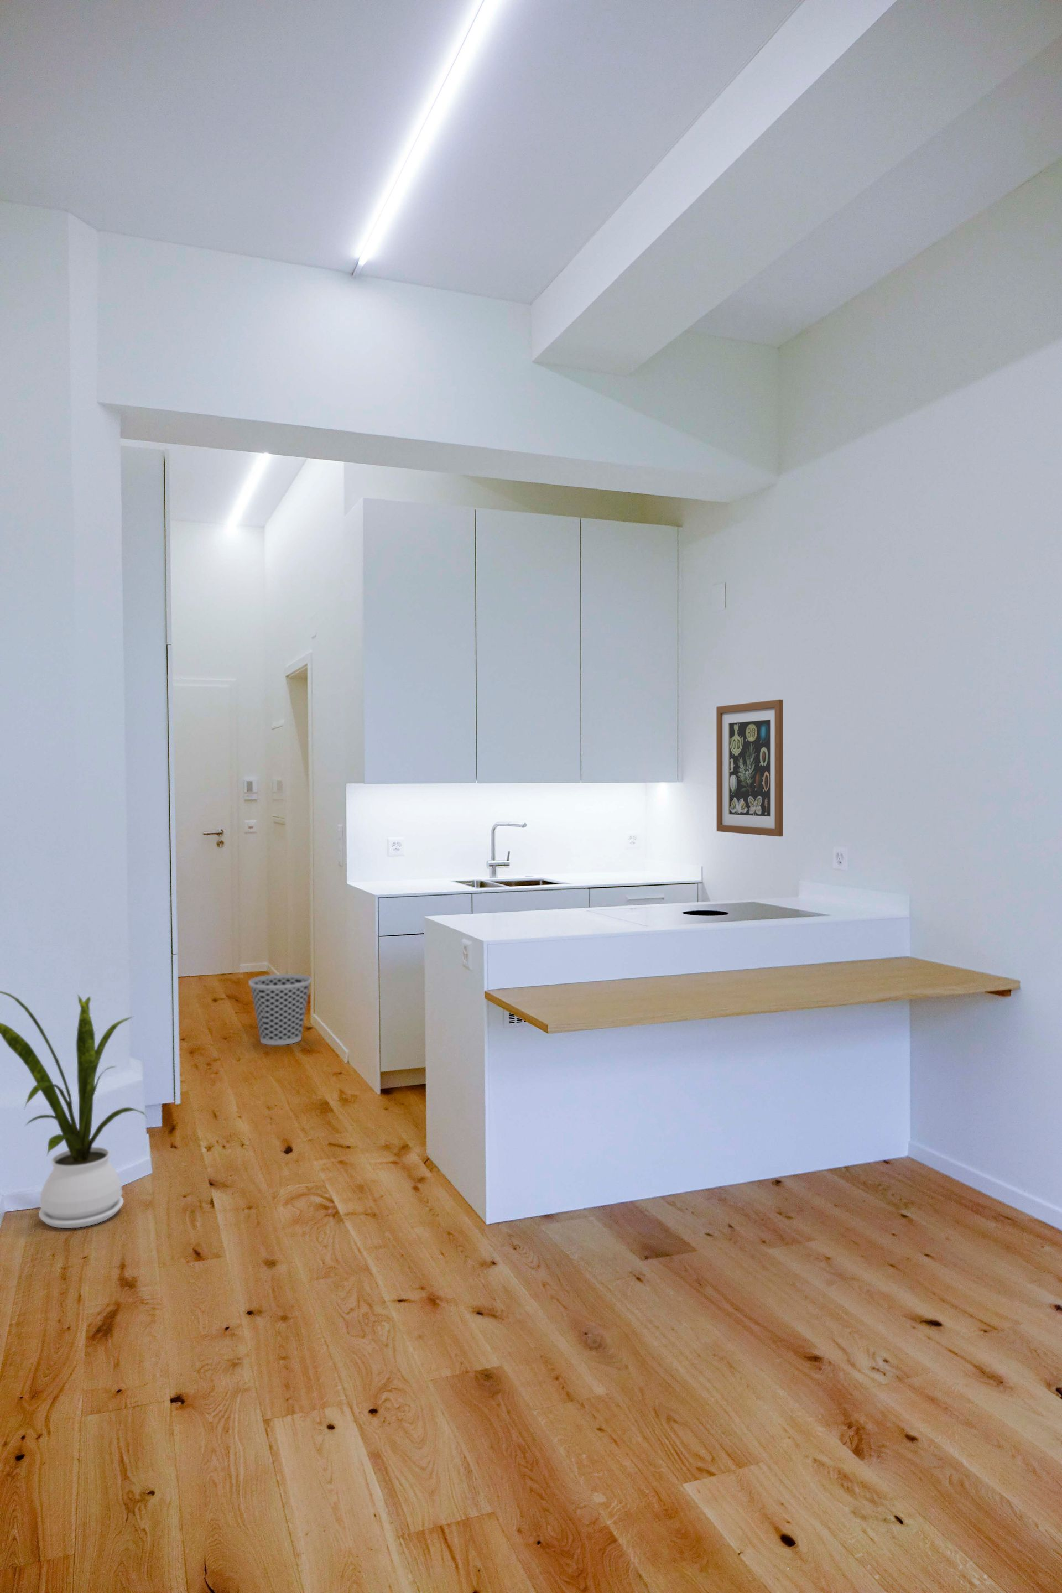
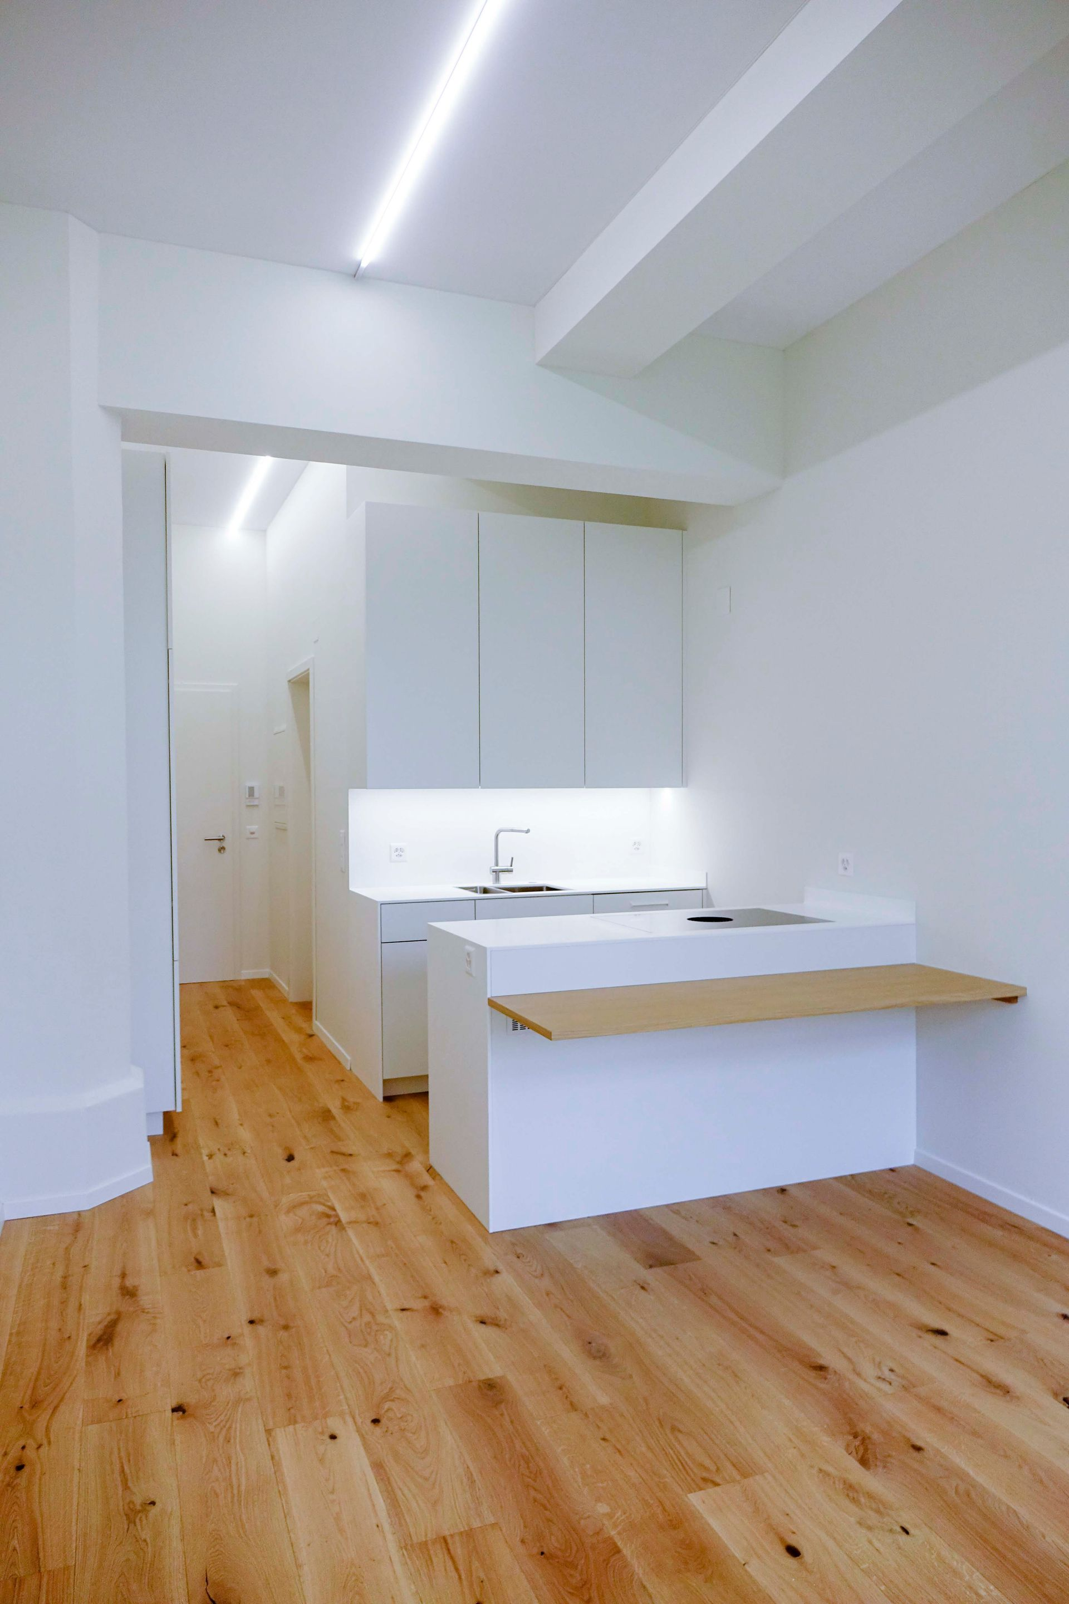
- house plant [0,991,148,1229]
- wastebasket [249,973,313,1045]
- wall art [716,699,783,837]
